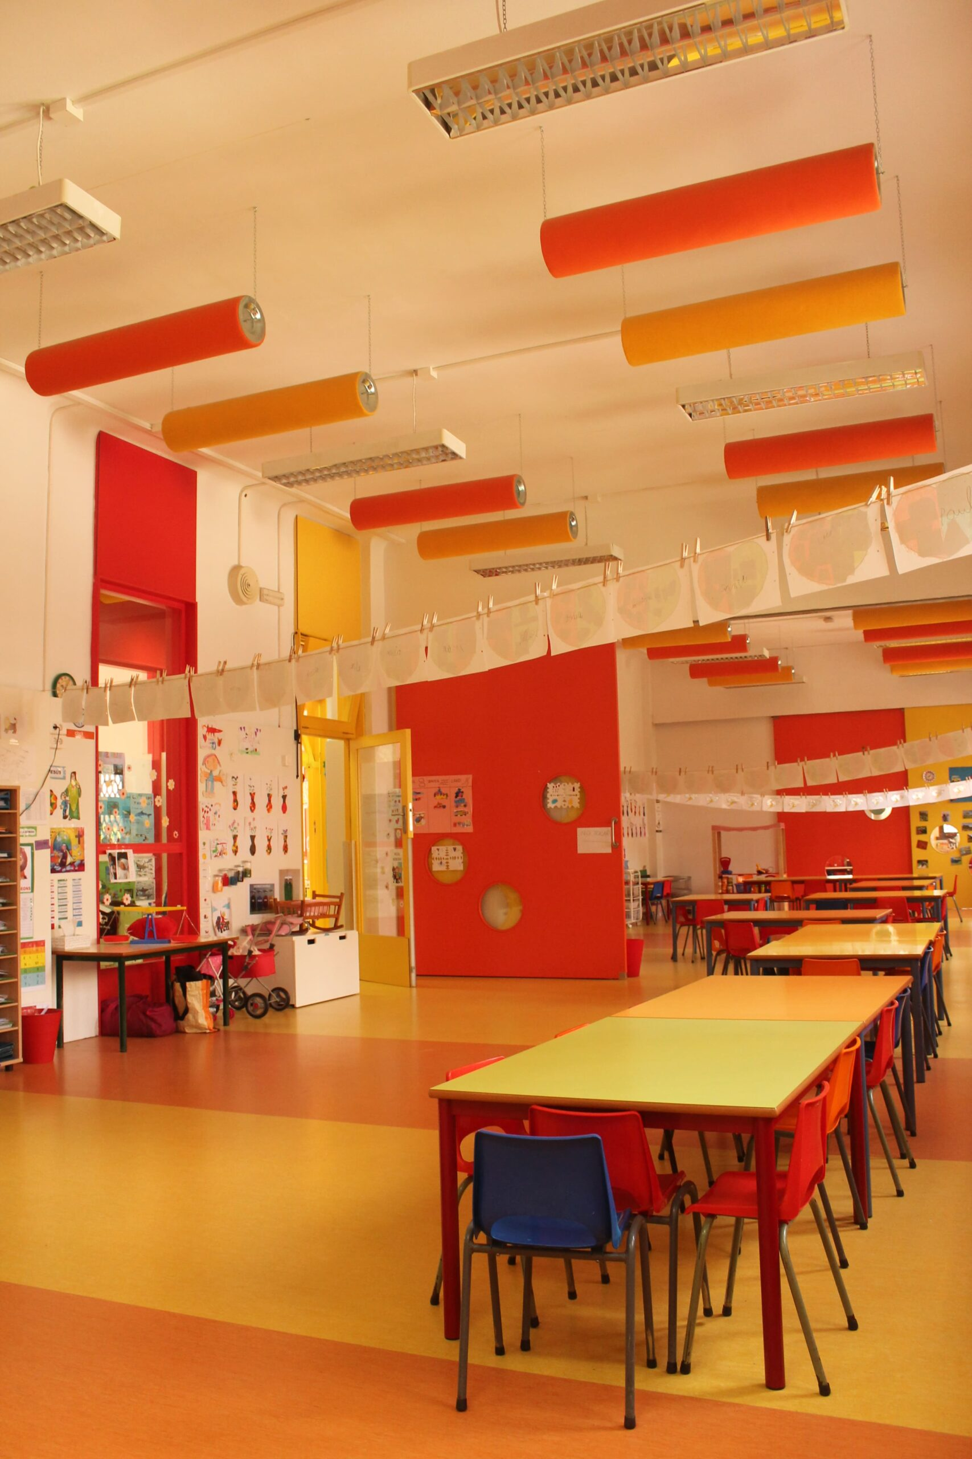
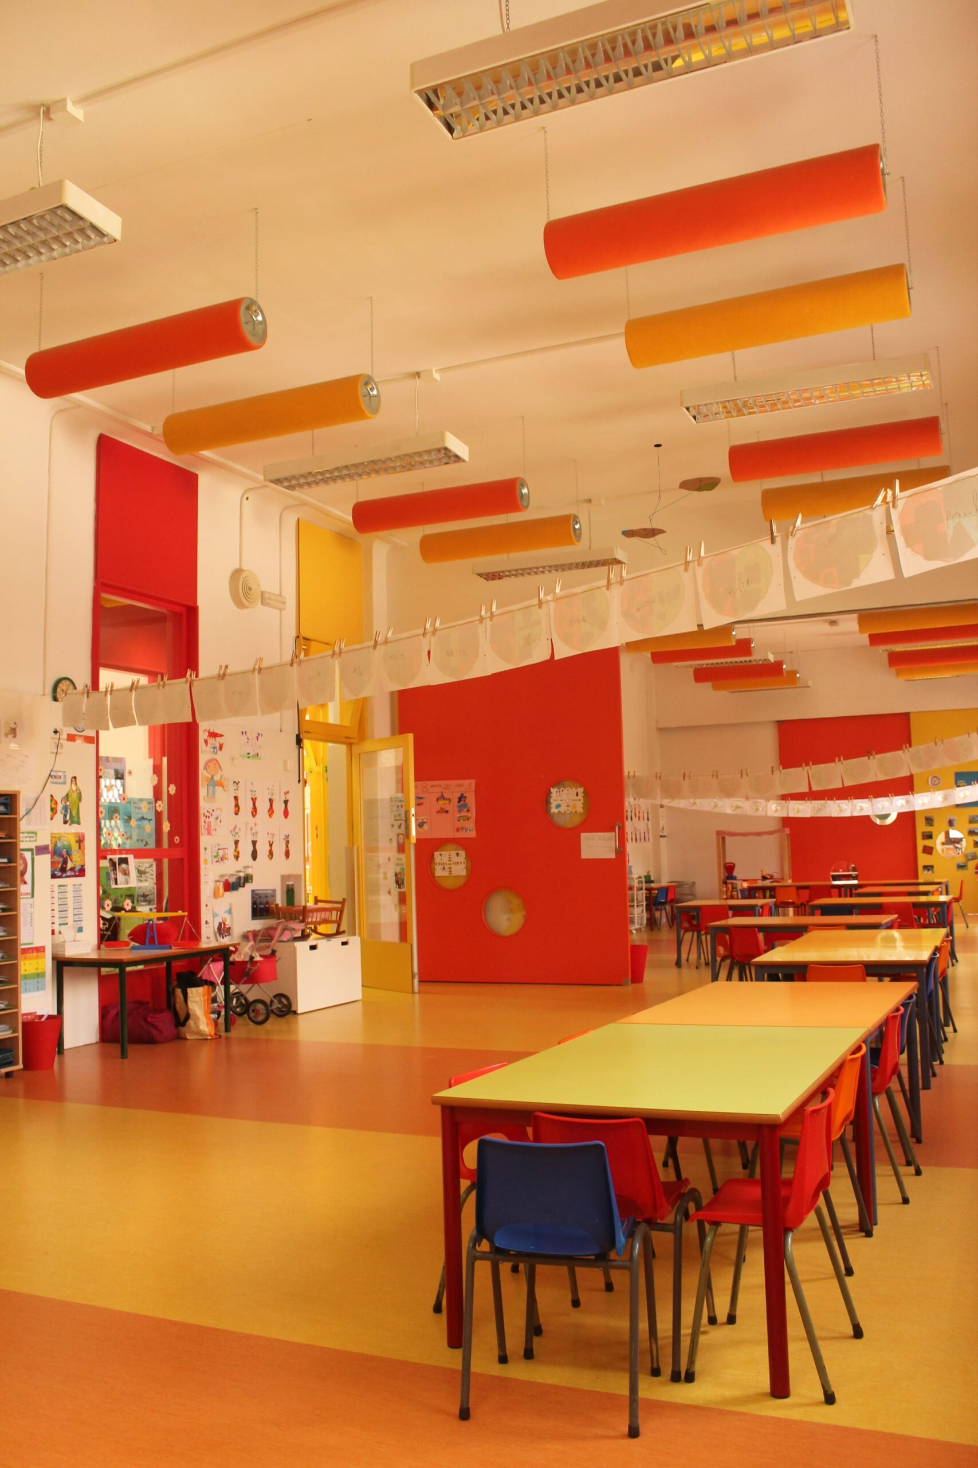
+ ceiling mobile [621,443,721,555]
